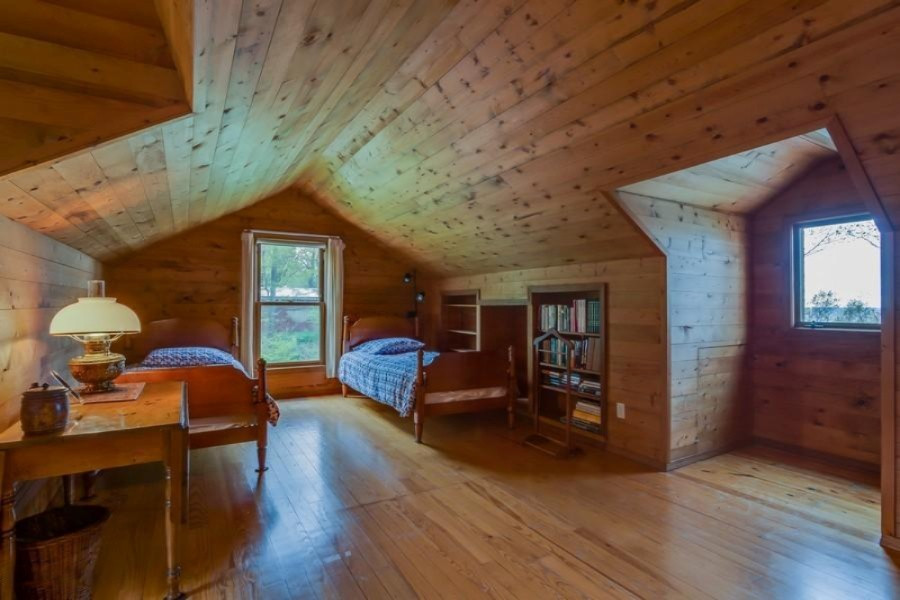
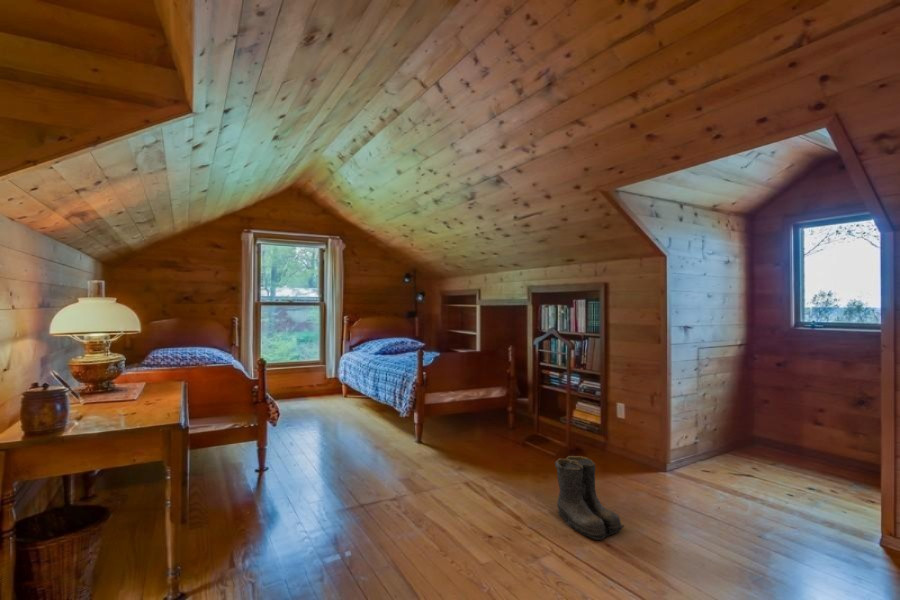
+ boots [554,455,625,541]
